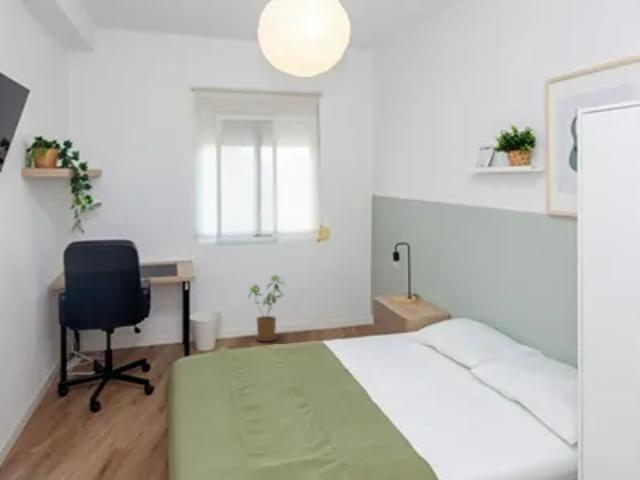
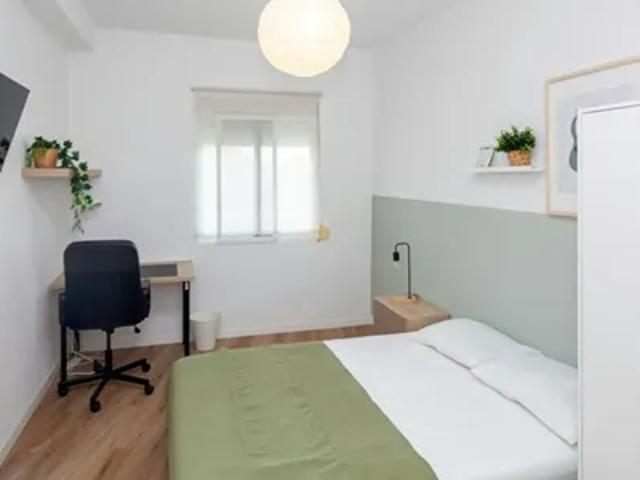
- house plant [247,274,285,342]
